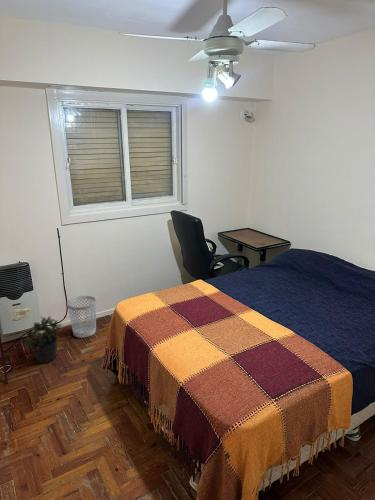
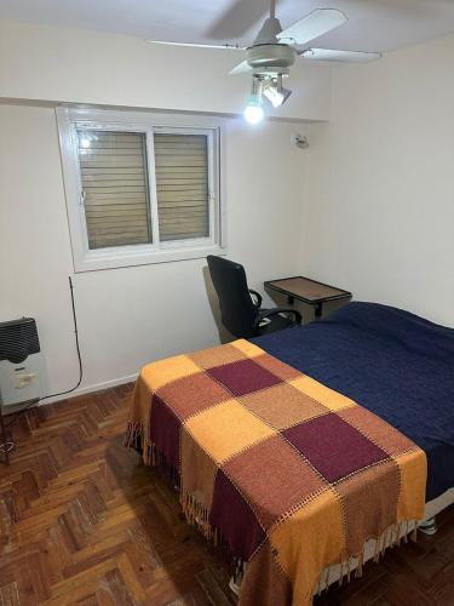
- wastebasket [66,295,97,339]
- potted plant [25,315,68,364]
